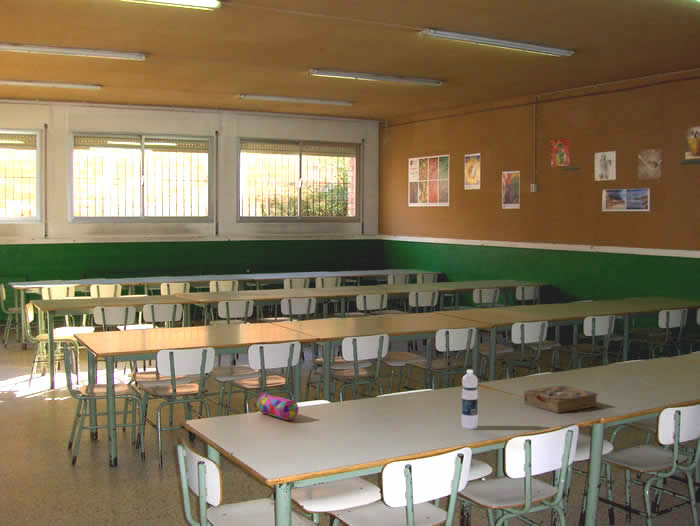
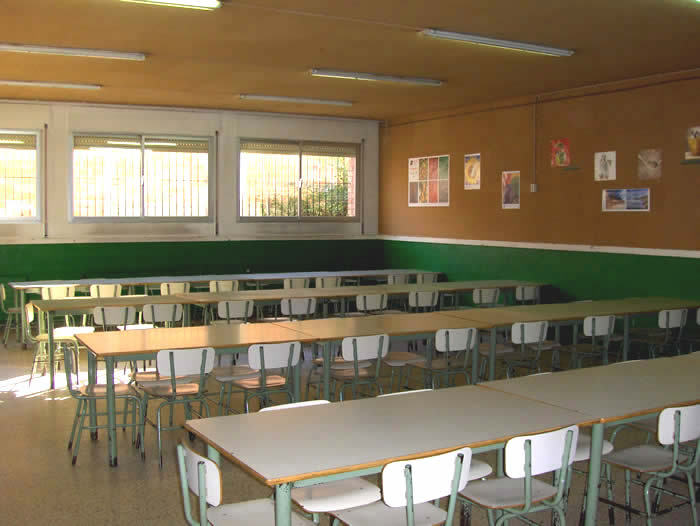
- book [523,384,599,414]
- water bottle [461,369,479,430]
- pencil case [253,391,299,421]
